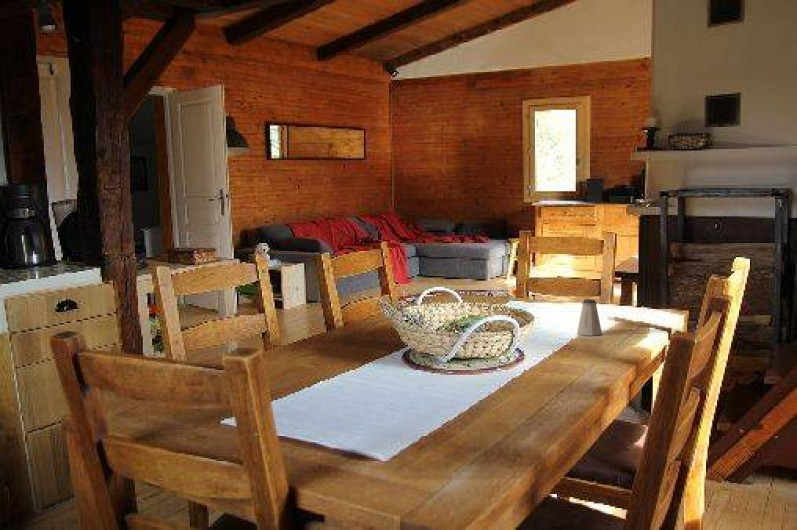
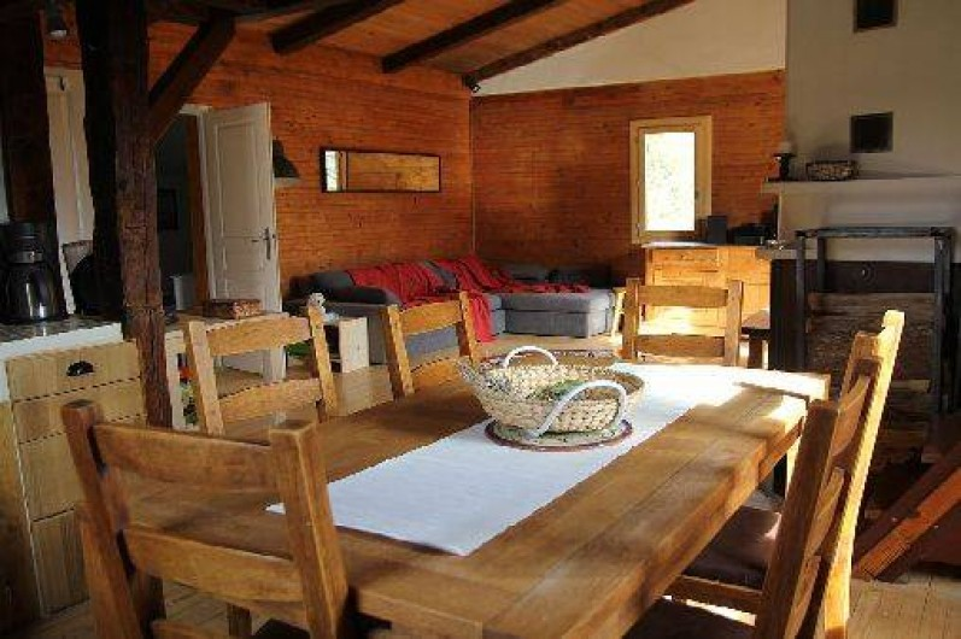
- saltshaker [576,298,603,337]
